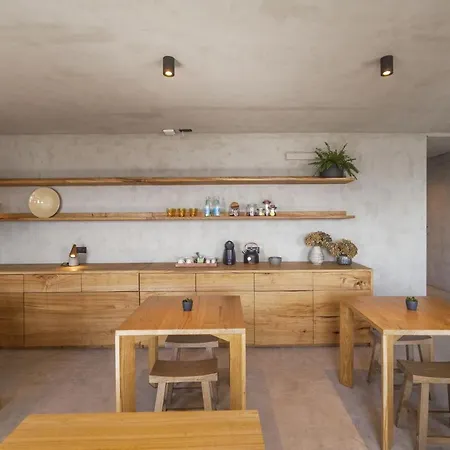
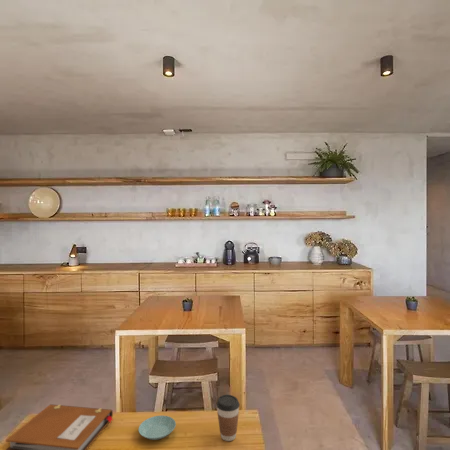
+ saucer [138,415,177,441]
+ coffee cup [216,394,241,442]
+ notebook [5,403,114,450]
